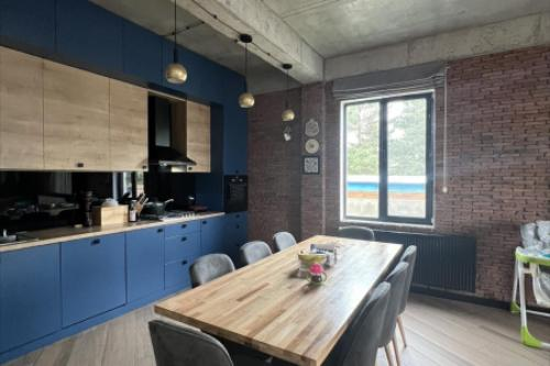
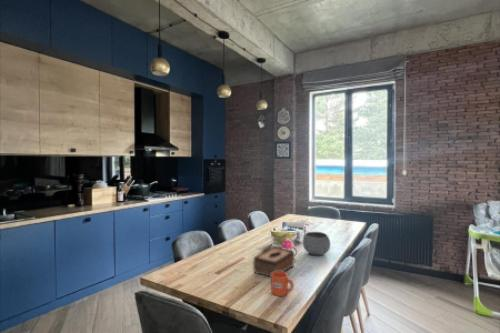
+ tissue box [252,246,295,278]
+ bowl [302,231,331,256]
+ mug [270,271,295,297]
